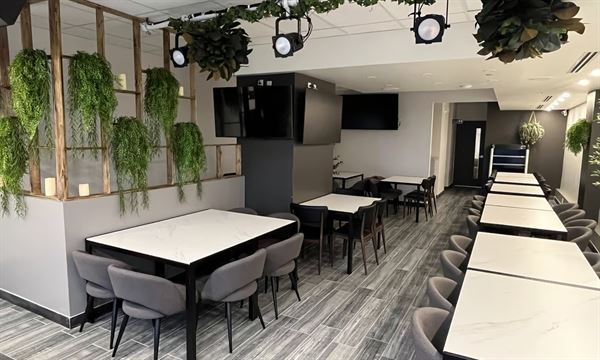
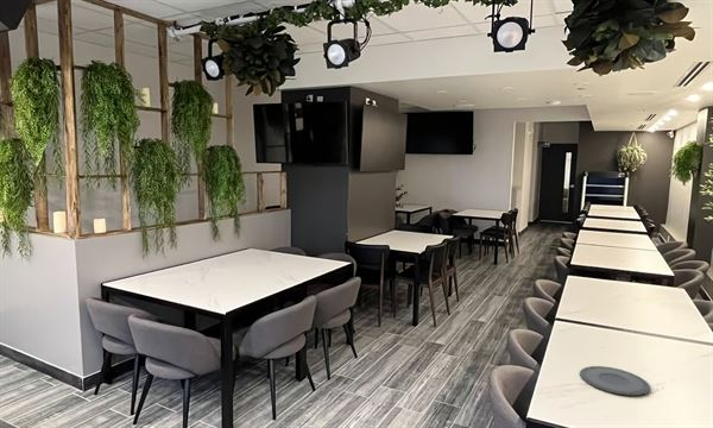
+ plate [579,365,651,397]
